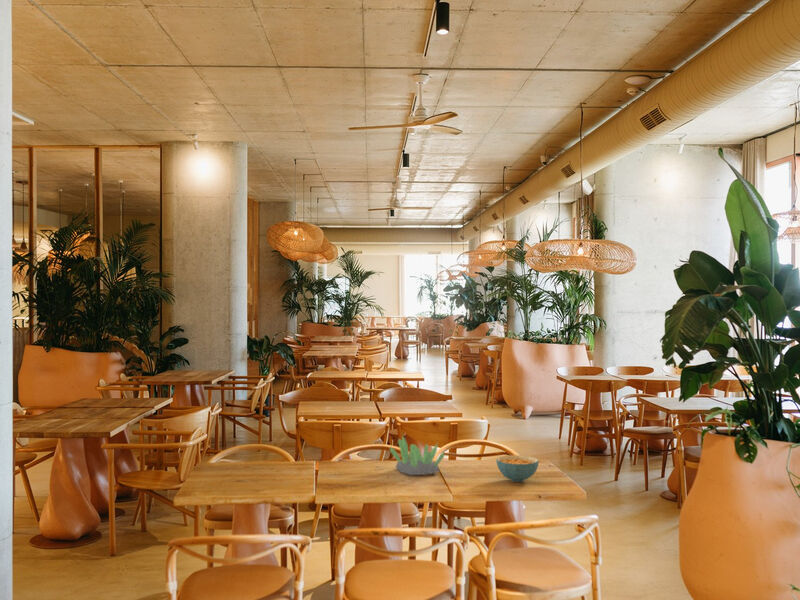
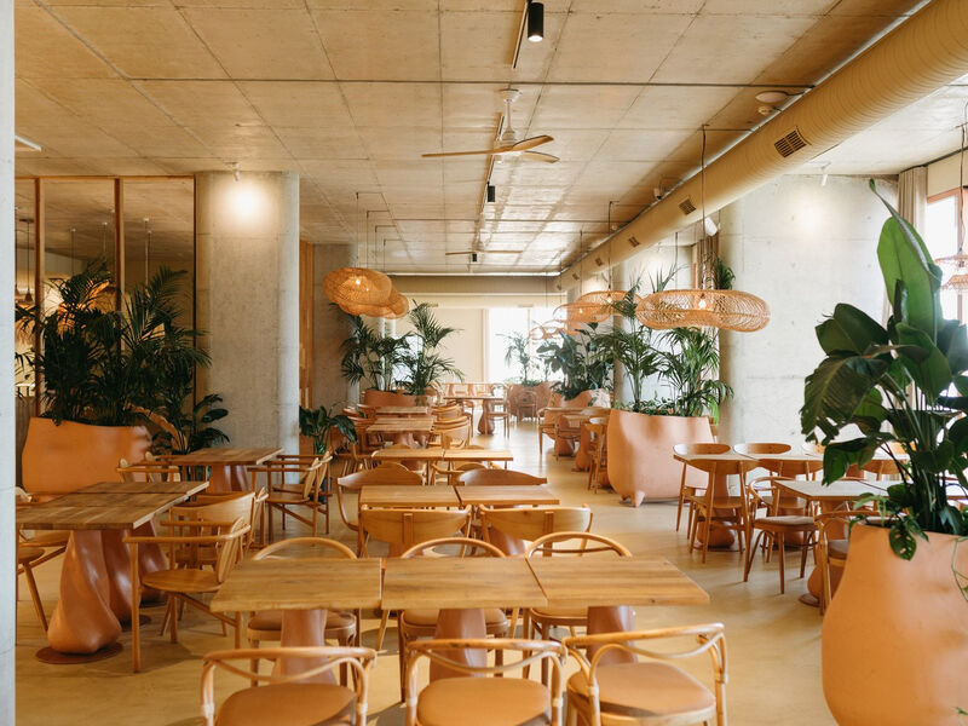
- succulent plant [388,435,446,476]
- cereal bowl [495,454,540,483]
